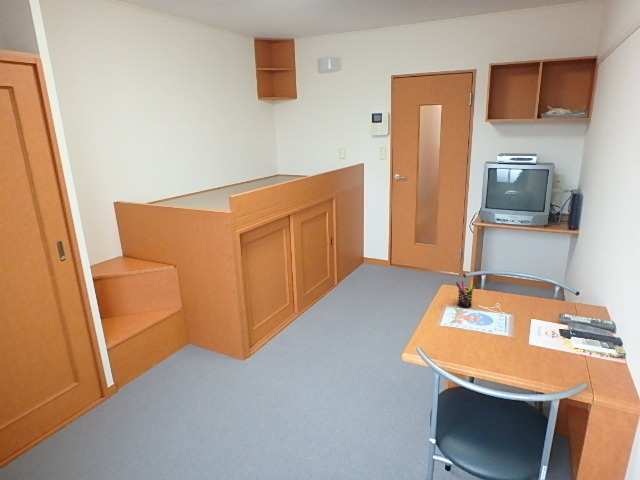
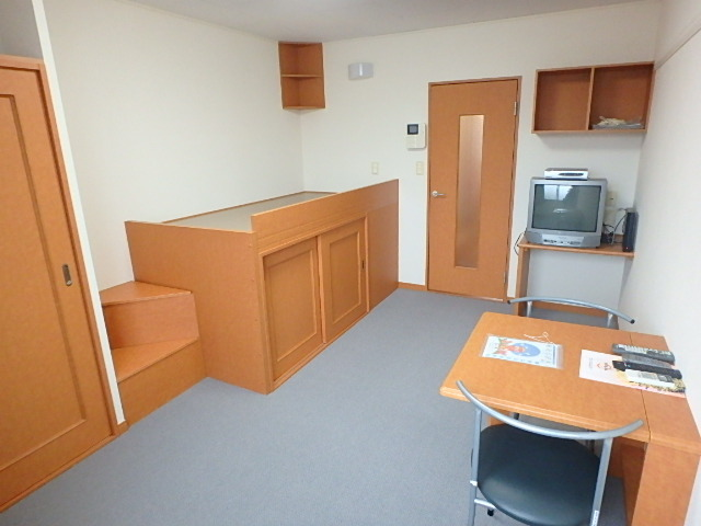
- pen holder [455,279,476,309]
